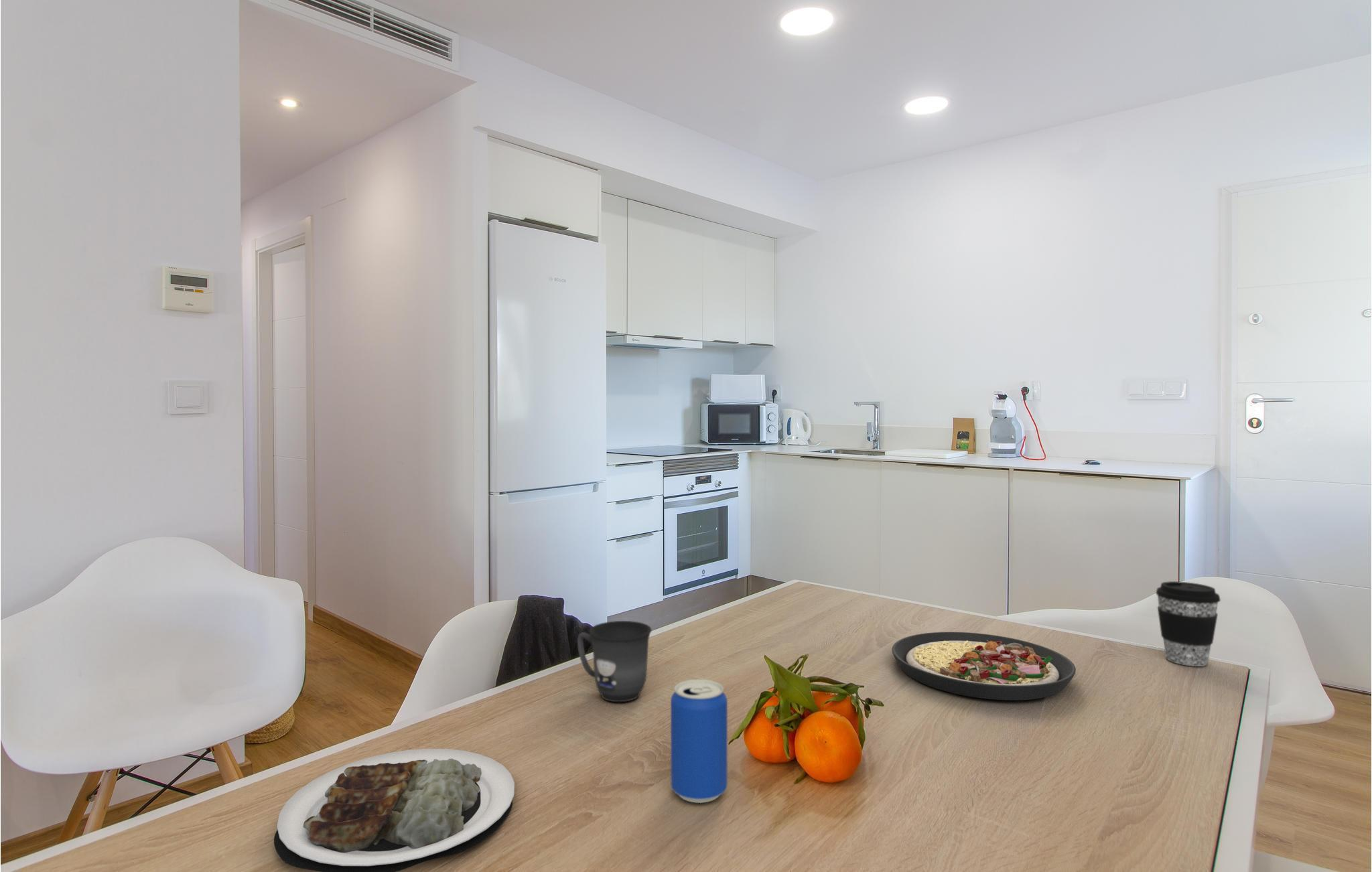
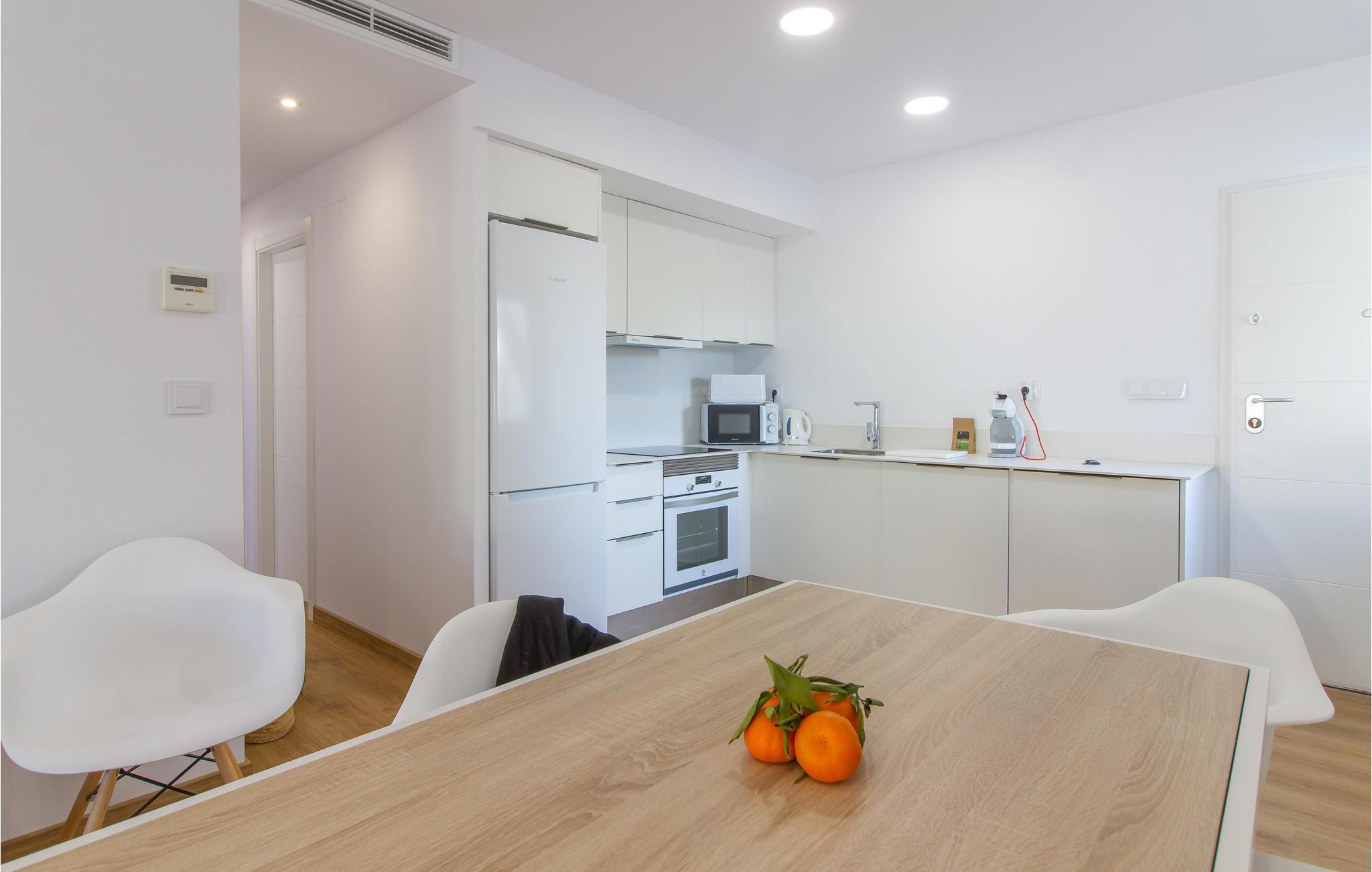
- mug [577,620,653,703]
- coffee cup [1155,581,1221,667]
- plate [273,748,515,872]
- plate [892,632,1077,701]
- beverage can [670,679,728,804]
